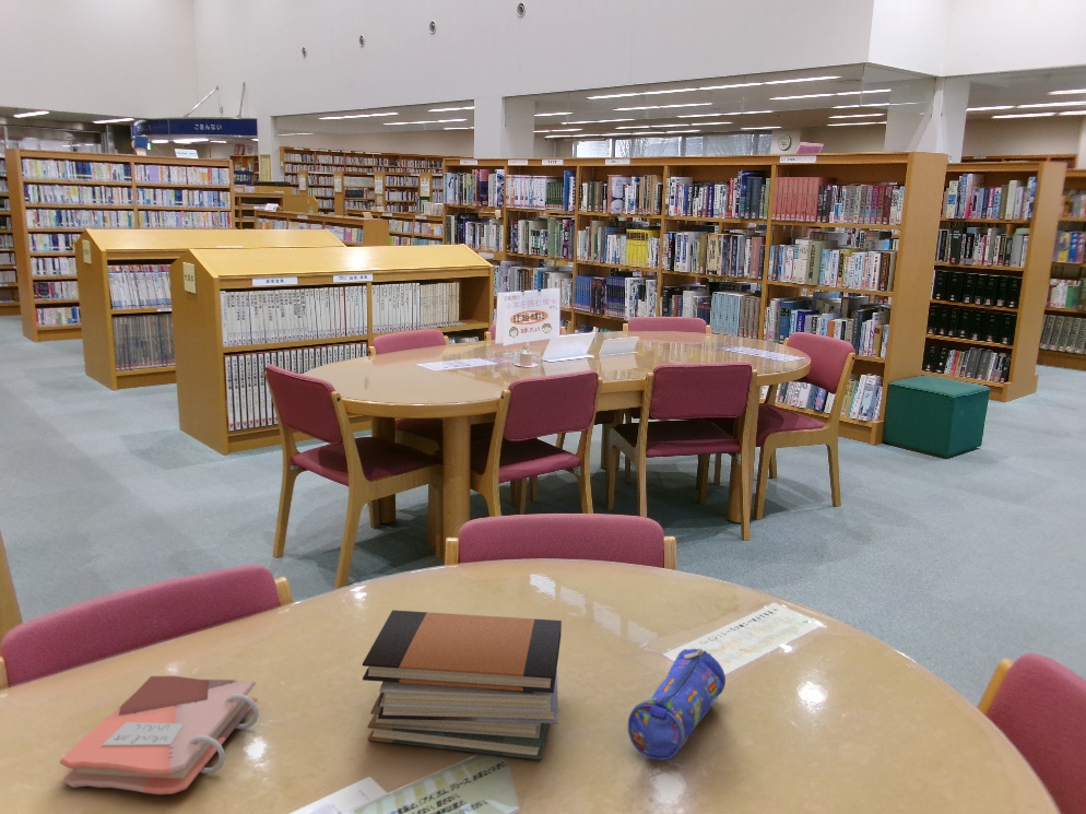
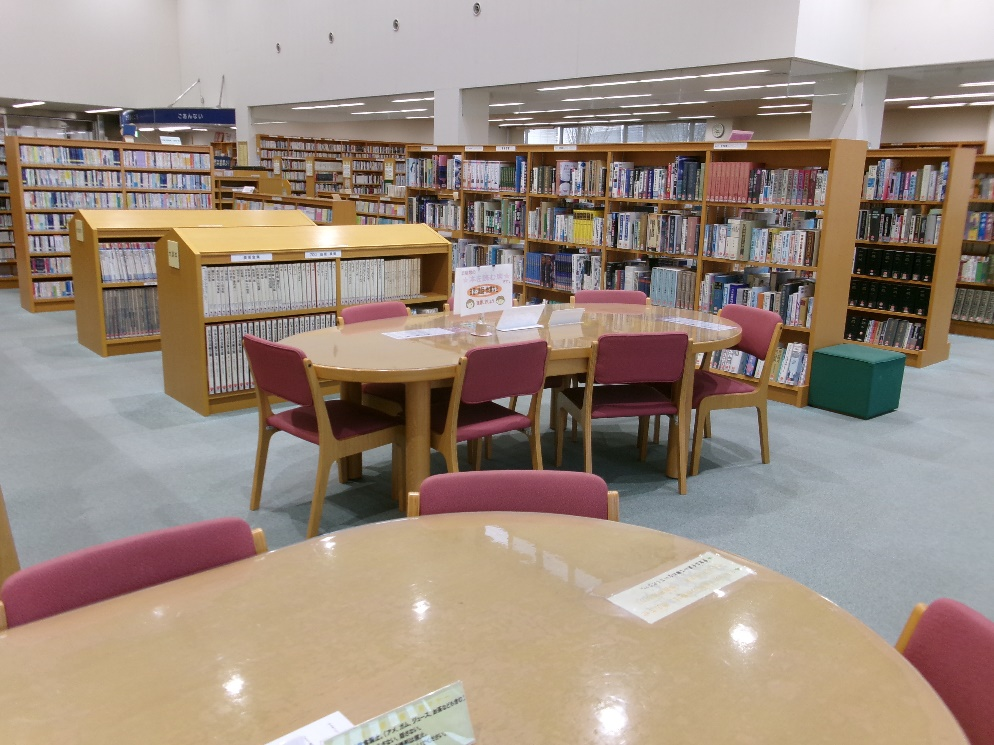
- phonebook [59,675,260,795]
- book stack [362,609,563,760]
- pencil case [627,648,727,762]
